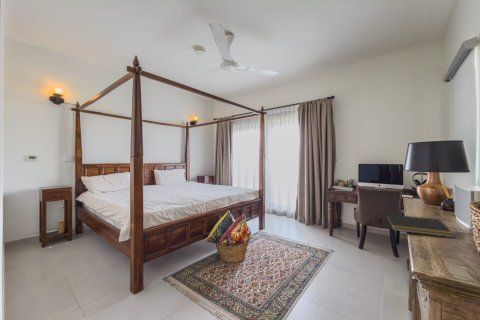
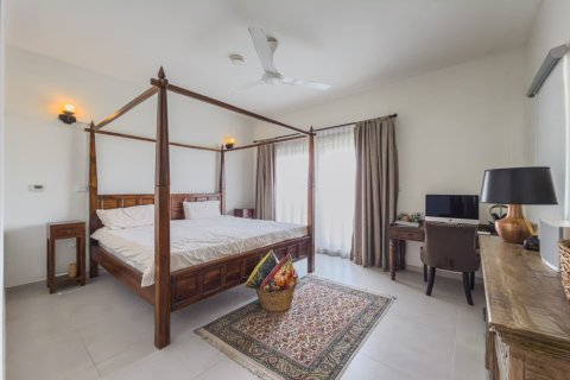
- notepad [384,213,455,238]
